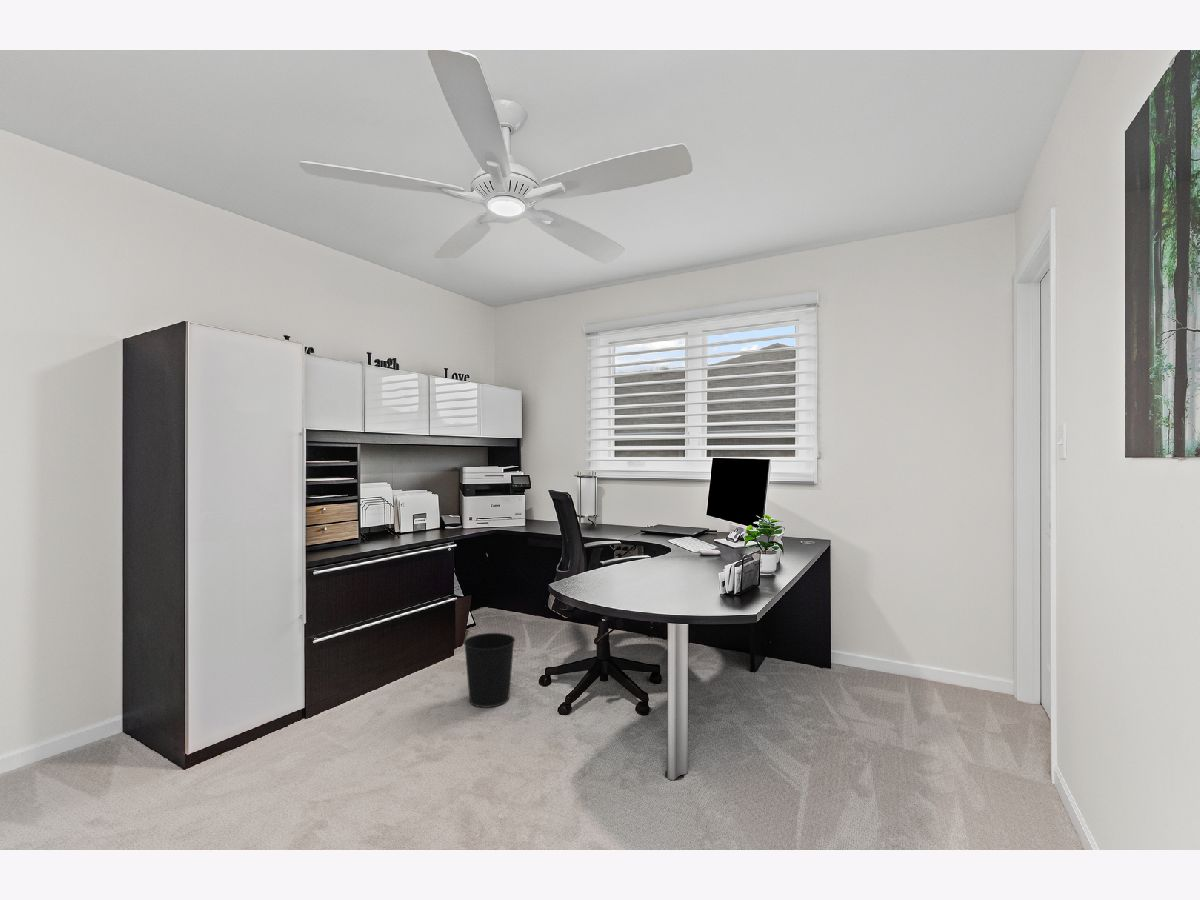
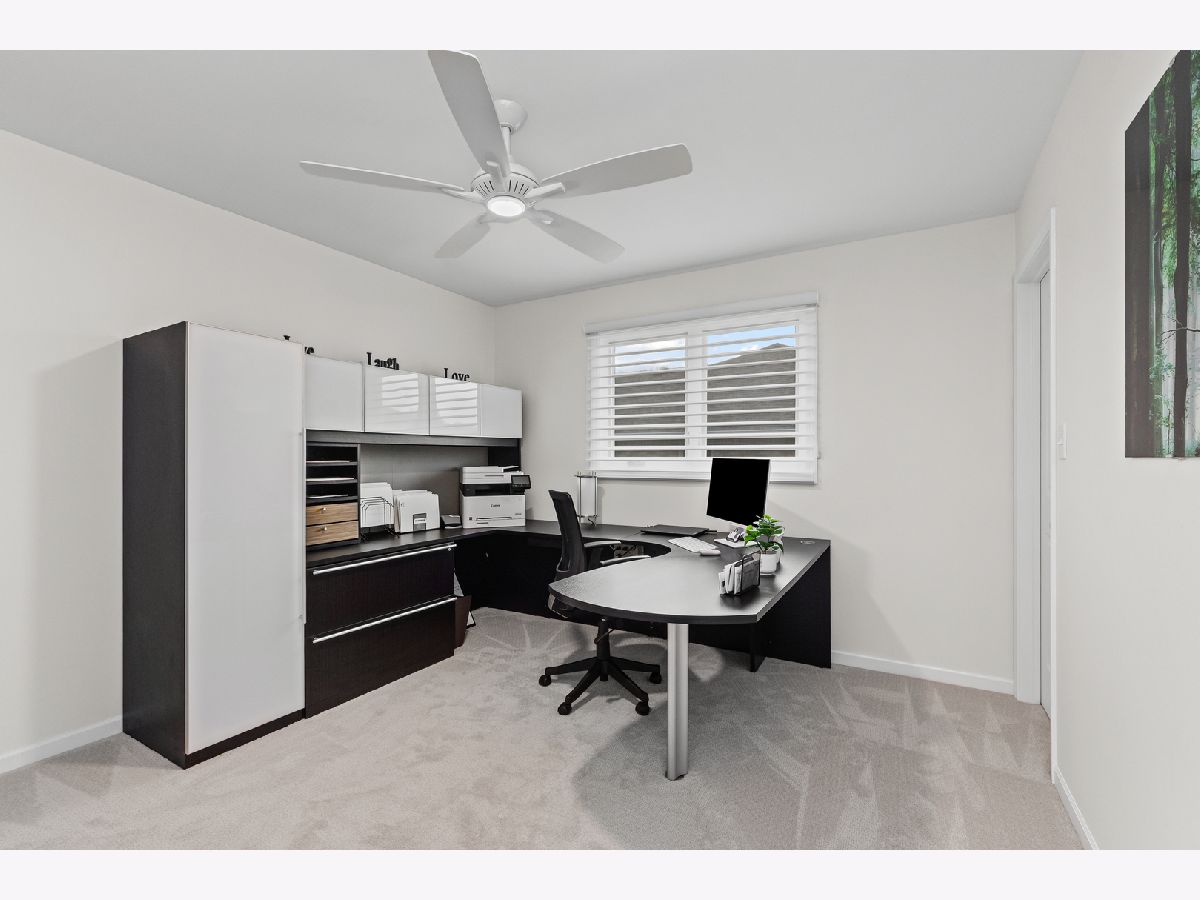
- wastebasket [463,632,516,709]
